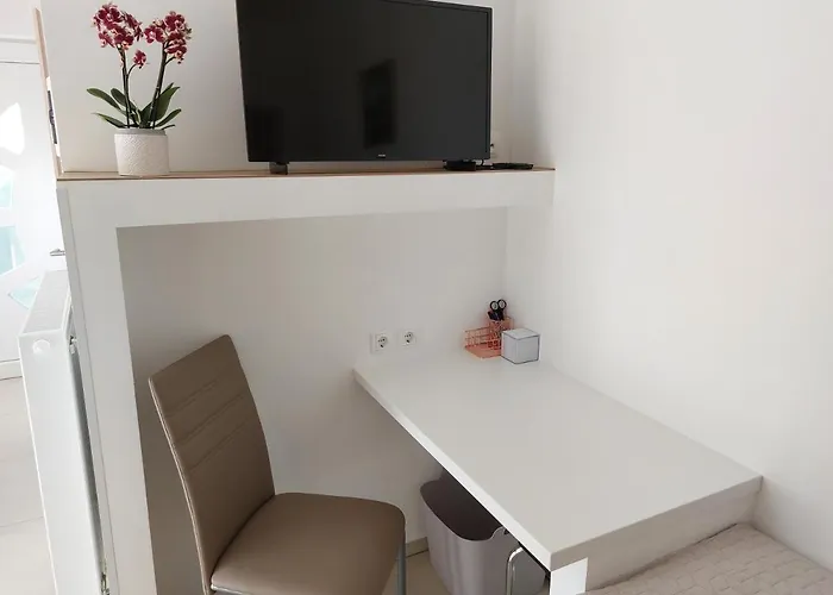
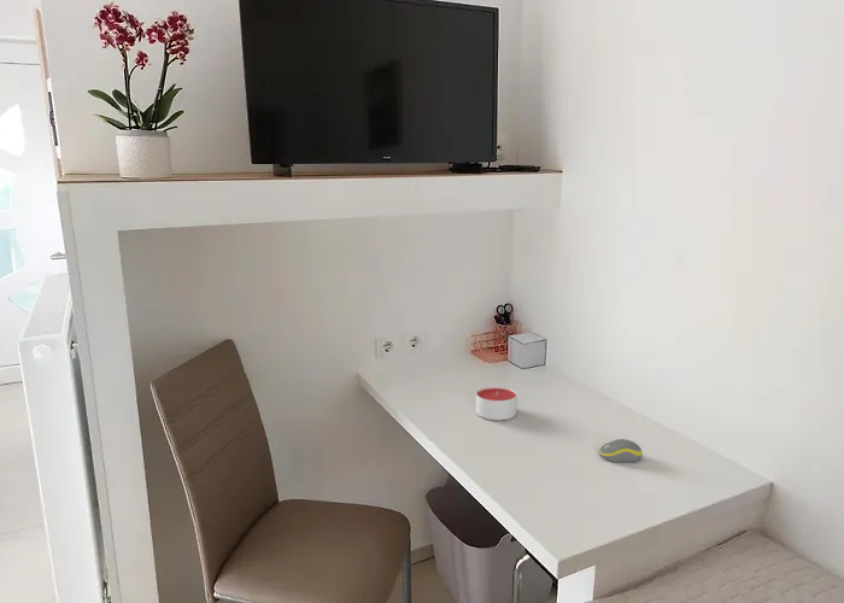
+ computer mouse [598,438,644,463]
+ candle [475,385,518,421]
